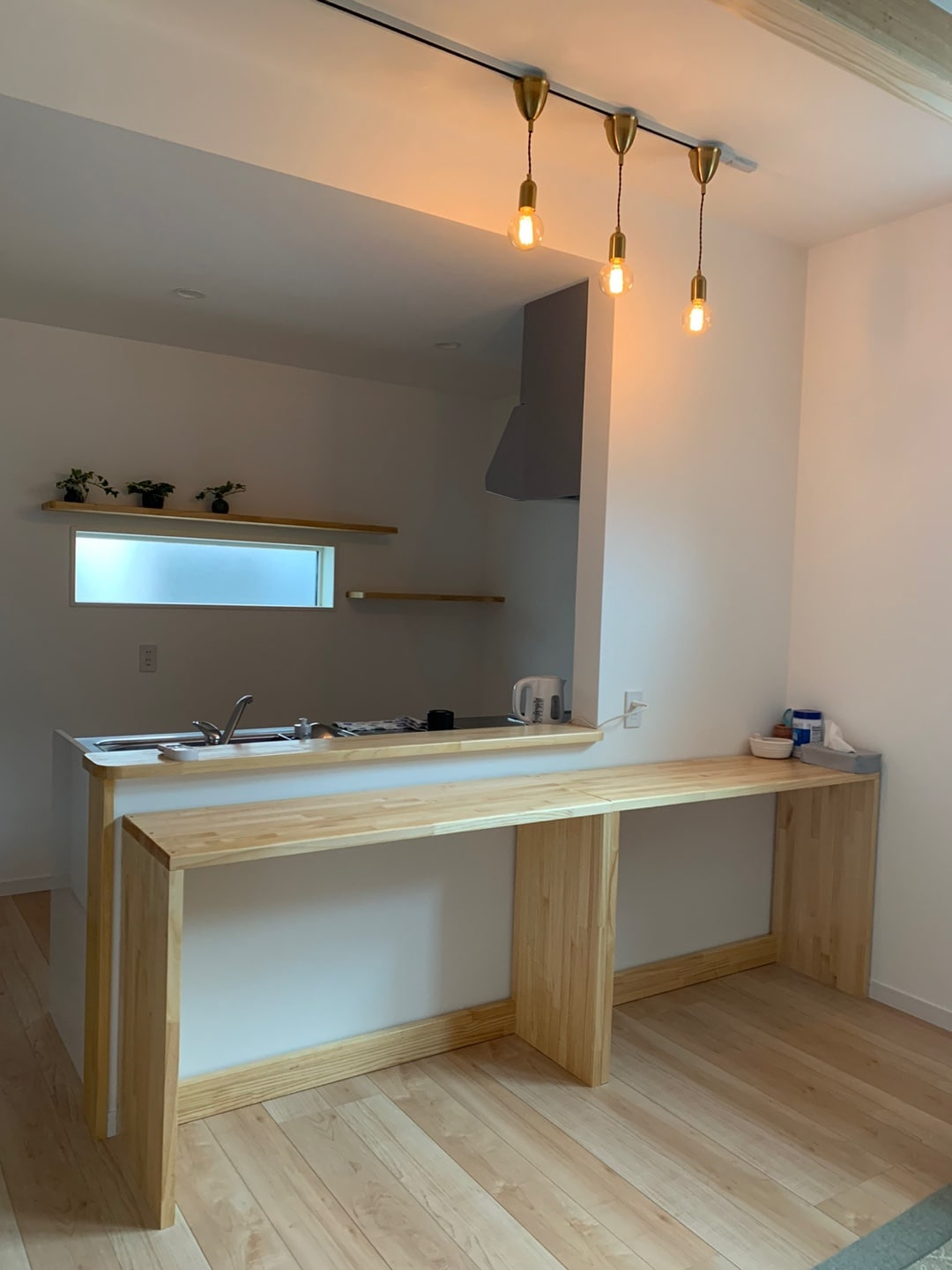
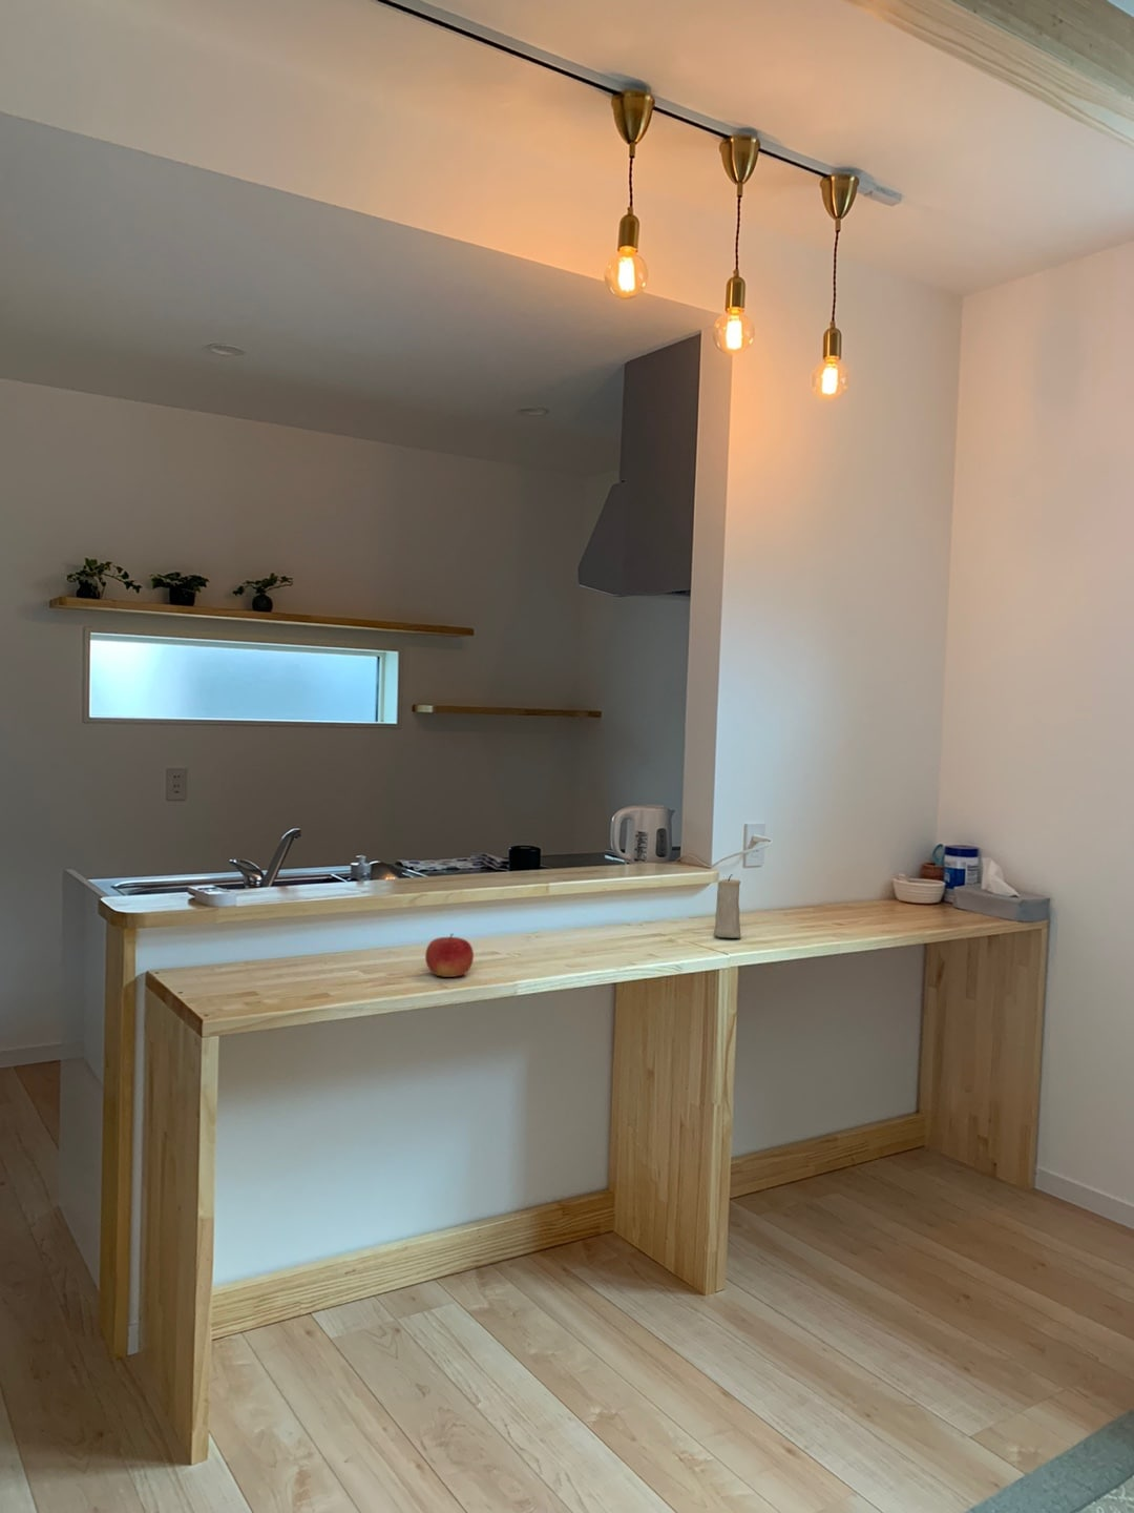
+ fruit [424,932,474,978]
+ candle [714,873,742,939]
